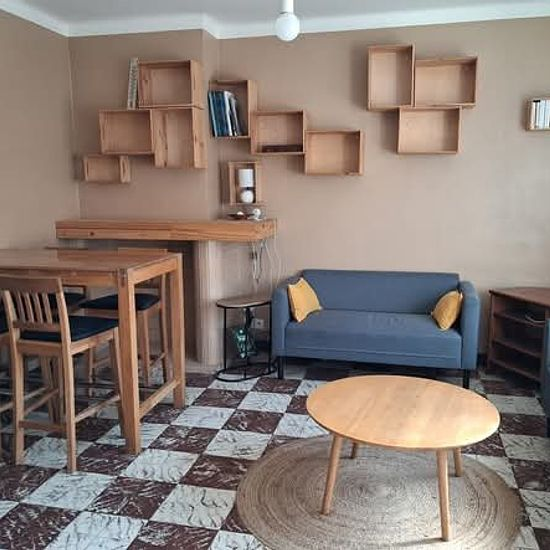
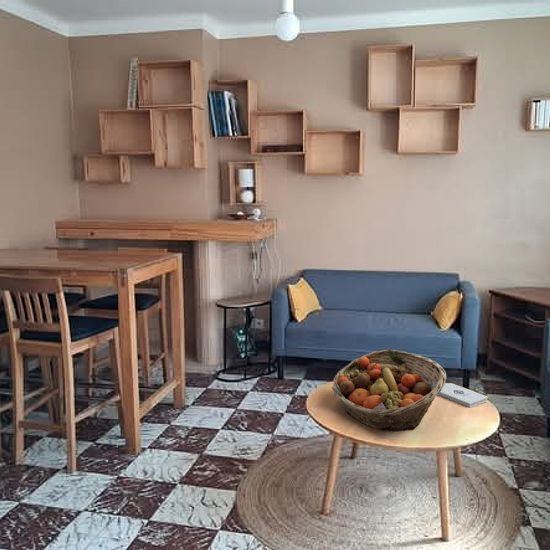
+ notepad [437,382,489,408]
+ fruit basket [331,349,447,432]
